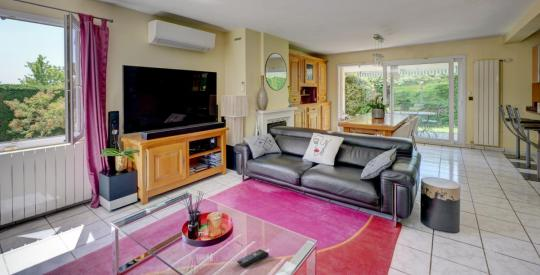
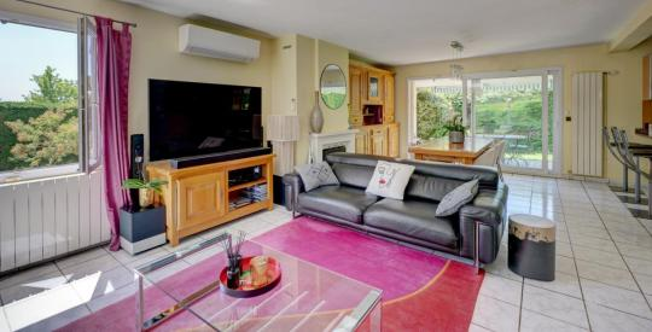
- remote control [236,248,270,267]
